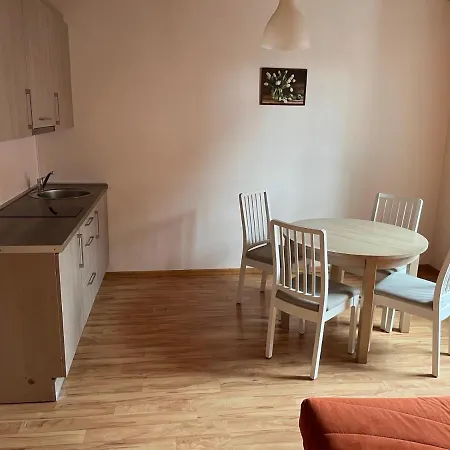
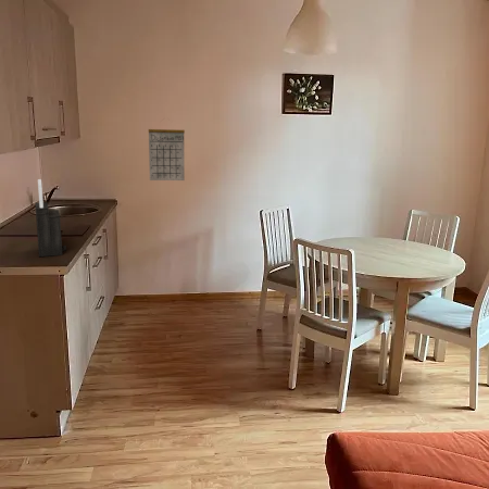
+ knife block [35,178,67,258]
+ calendar [148,118,186,181]
